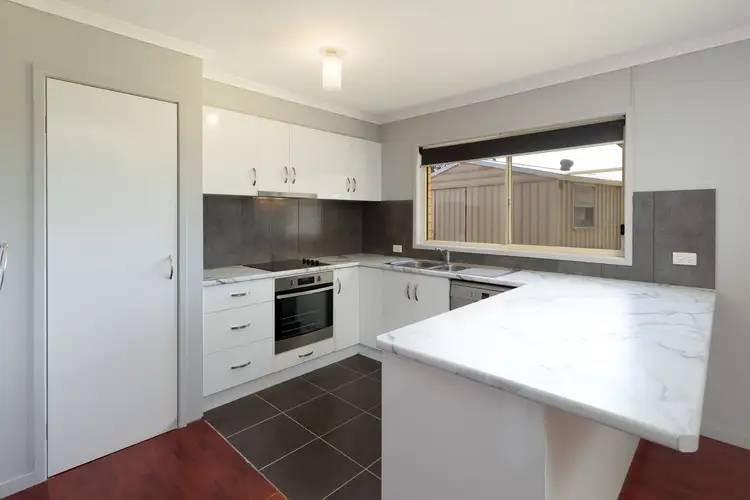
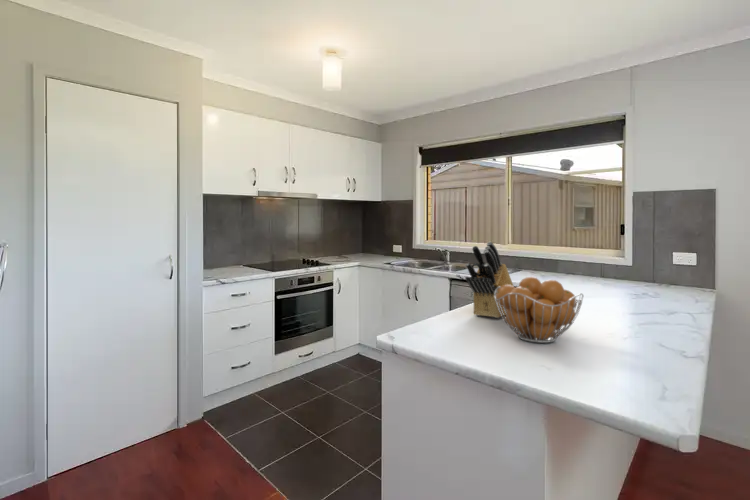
+ knife block [464,241,515,319]
+ fruit basket [494,276,584,344]
